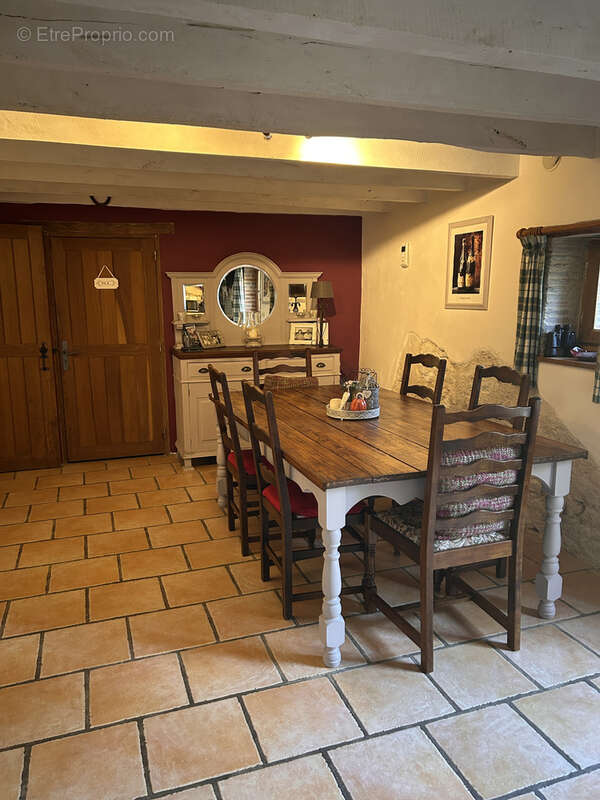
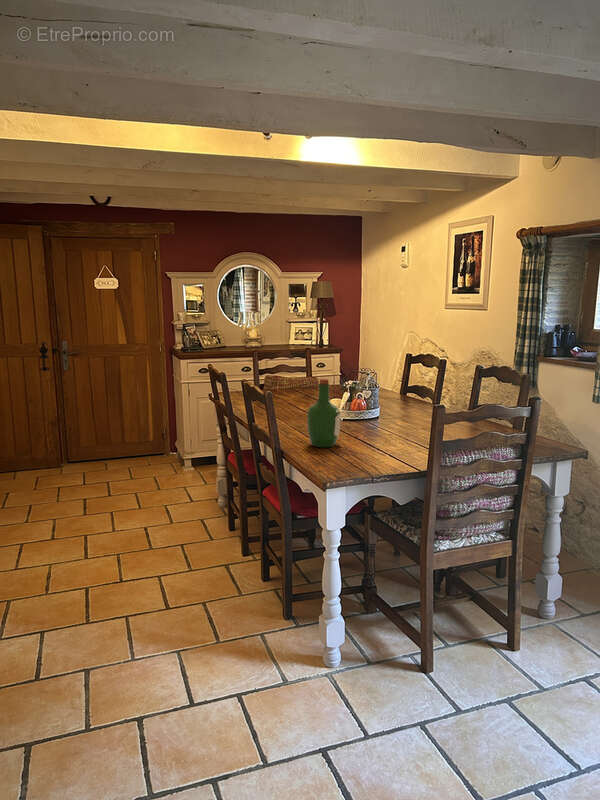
+ wine bottle [306,377,341,448]
